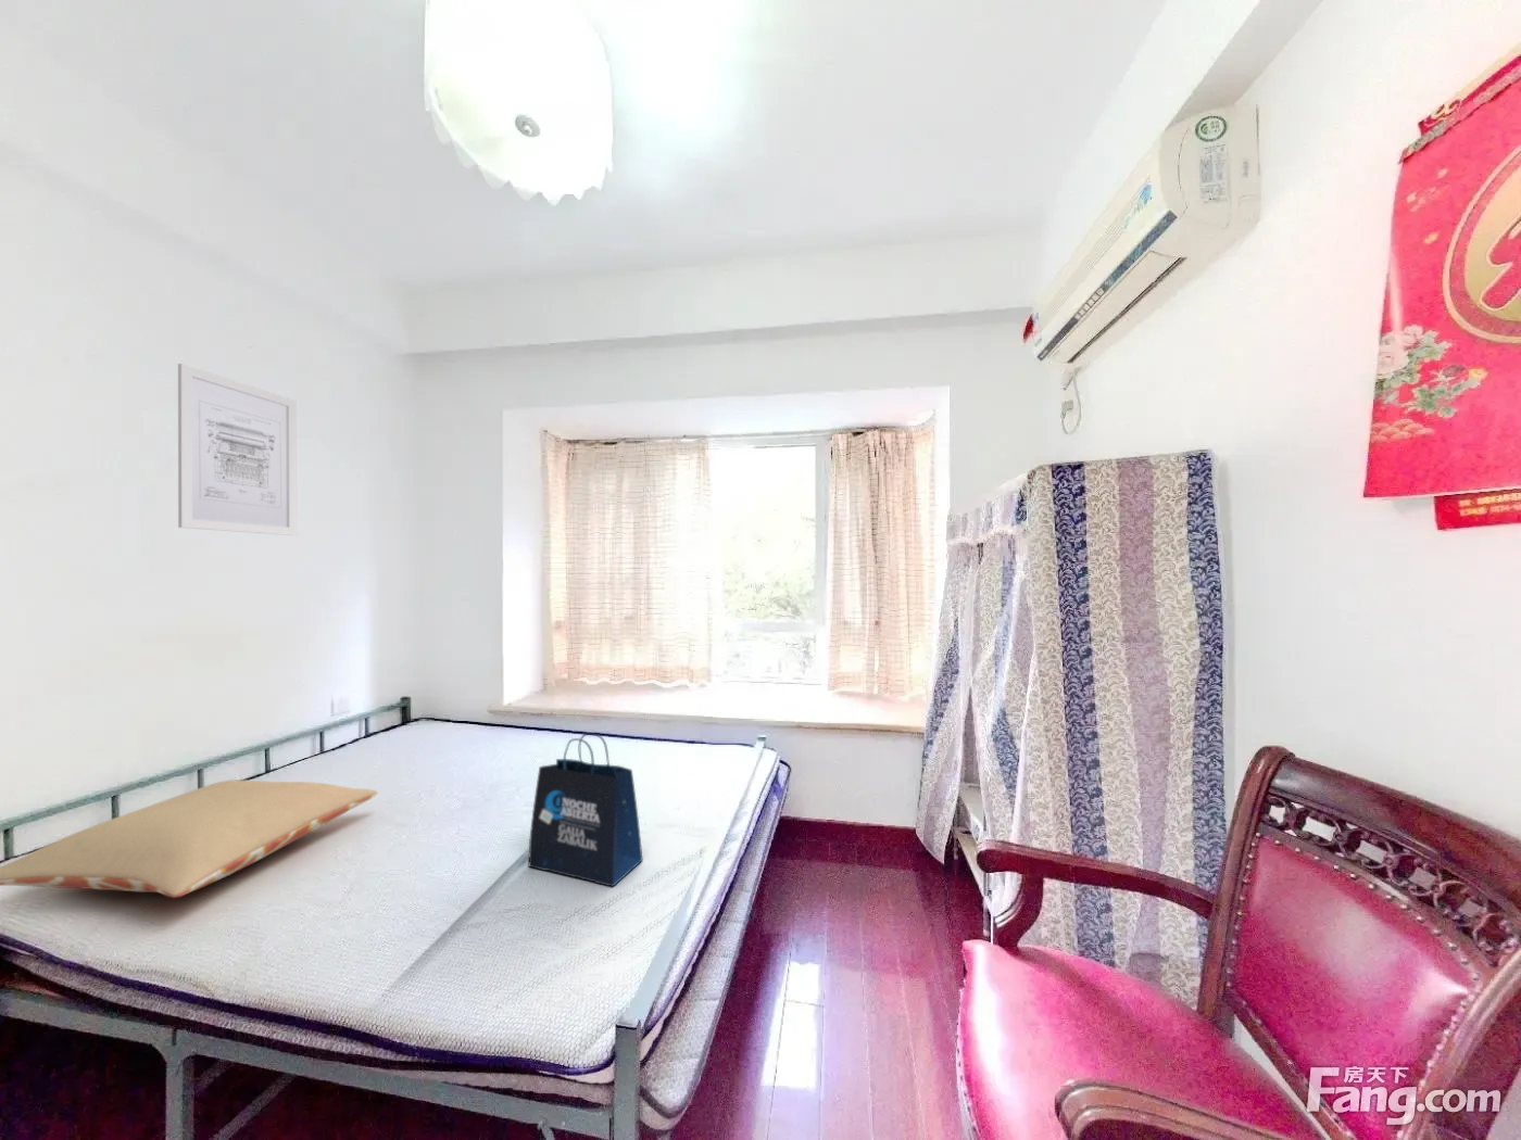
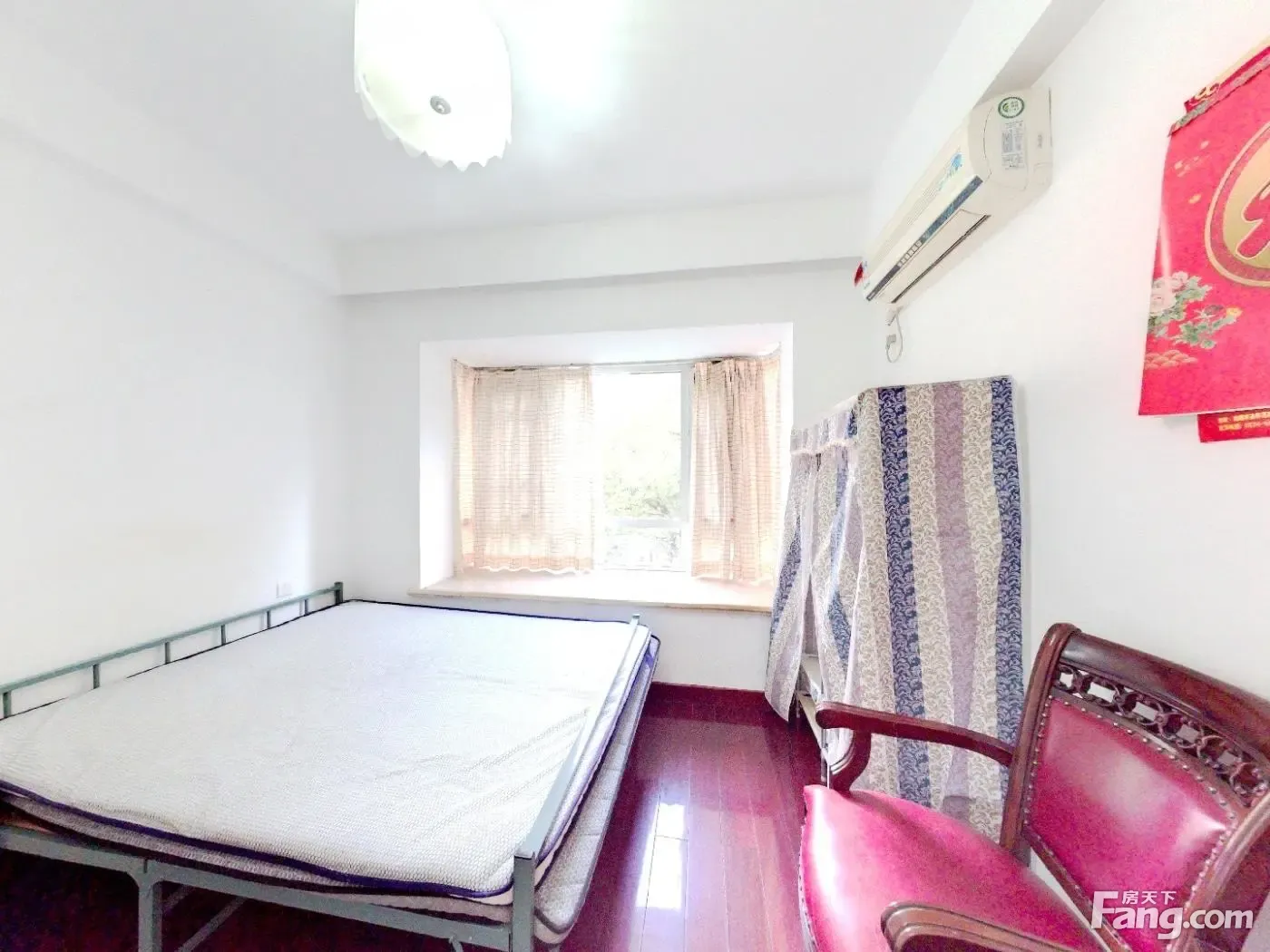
- tote bag [527,732,644,889]
- pillow [0,778,378,899]
- wall art [177,363,298,536]
